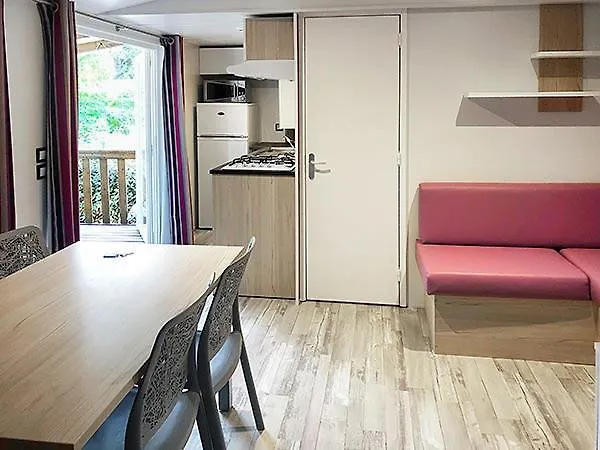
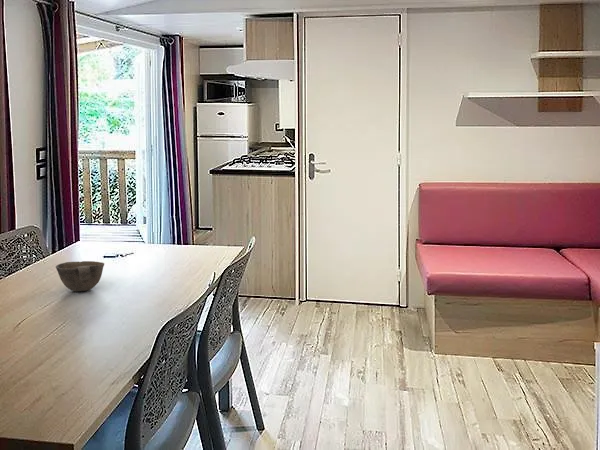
+ bowl [55,260,105,292]
